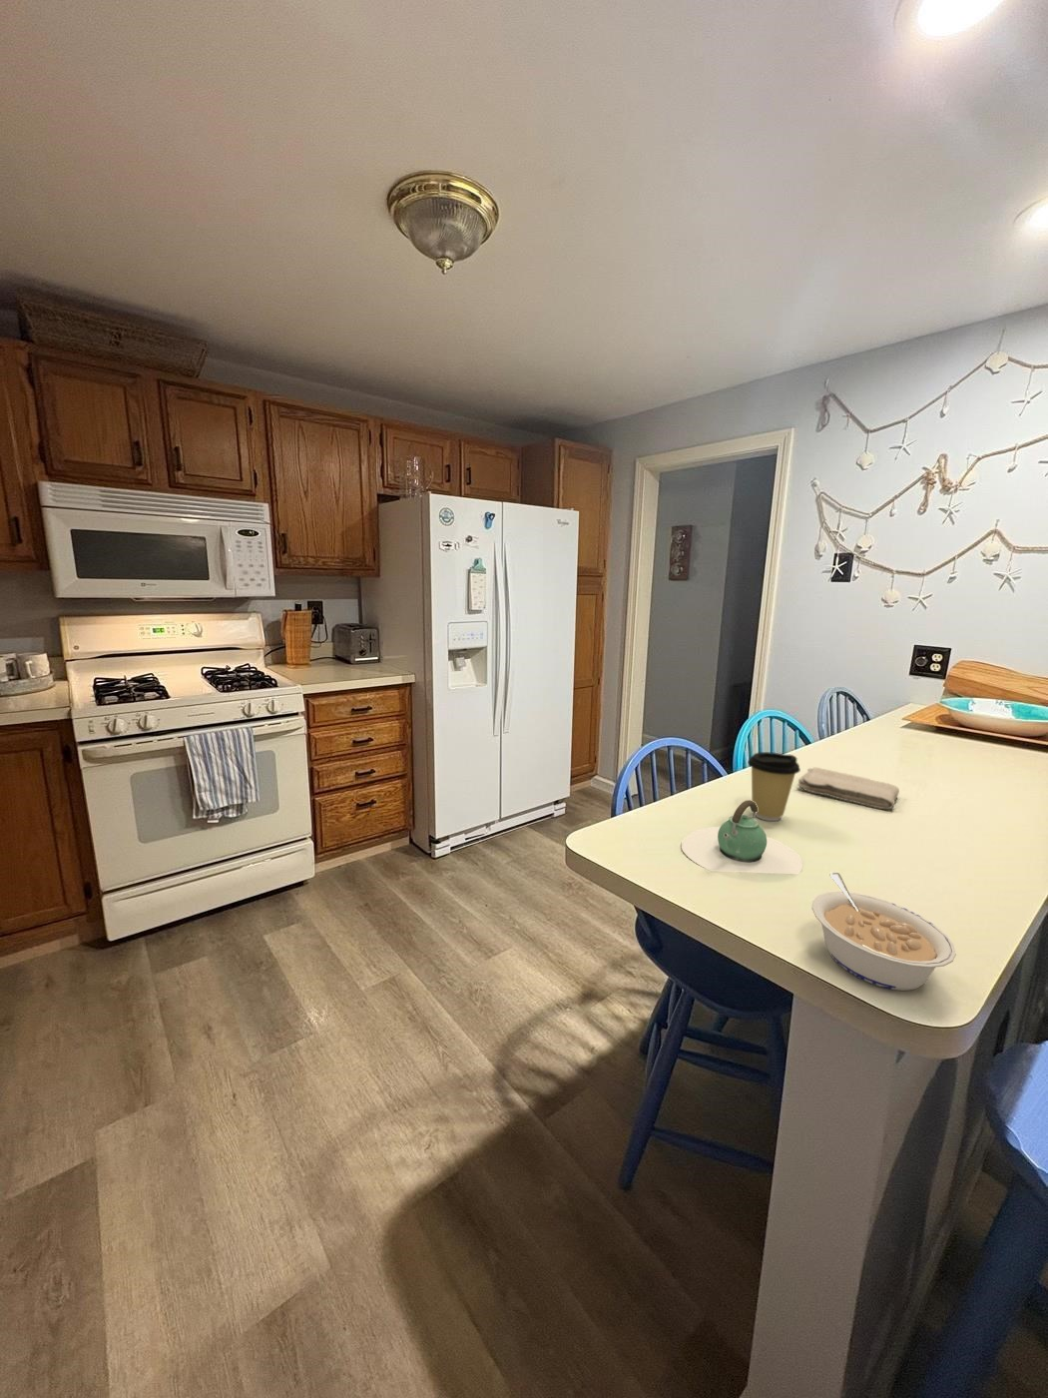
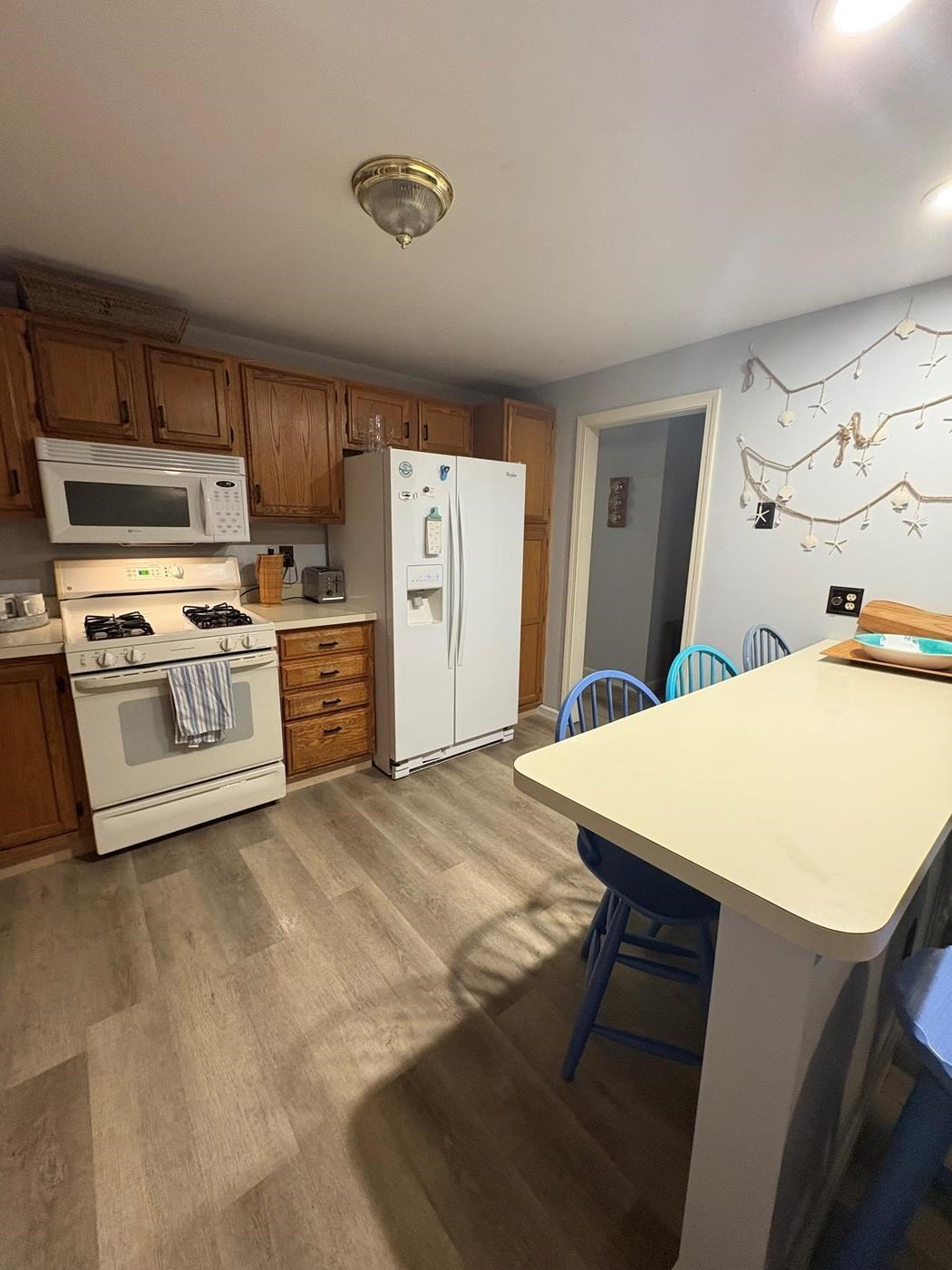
- washcloth [797,767,900,810]
- coffee cup [746,751,801,822]
- legume [811,871,957,992]
- teapot [680,799,804,875]
